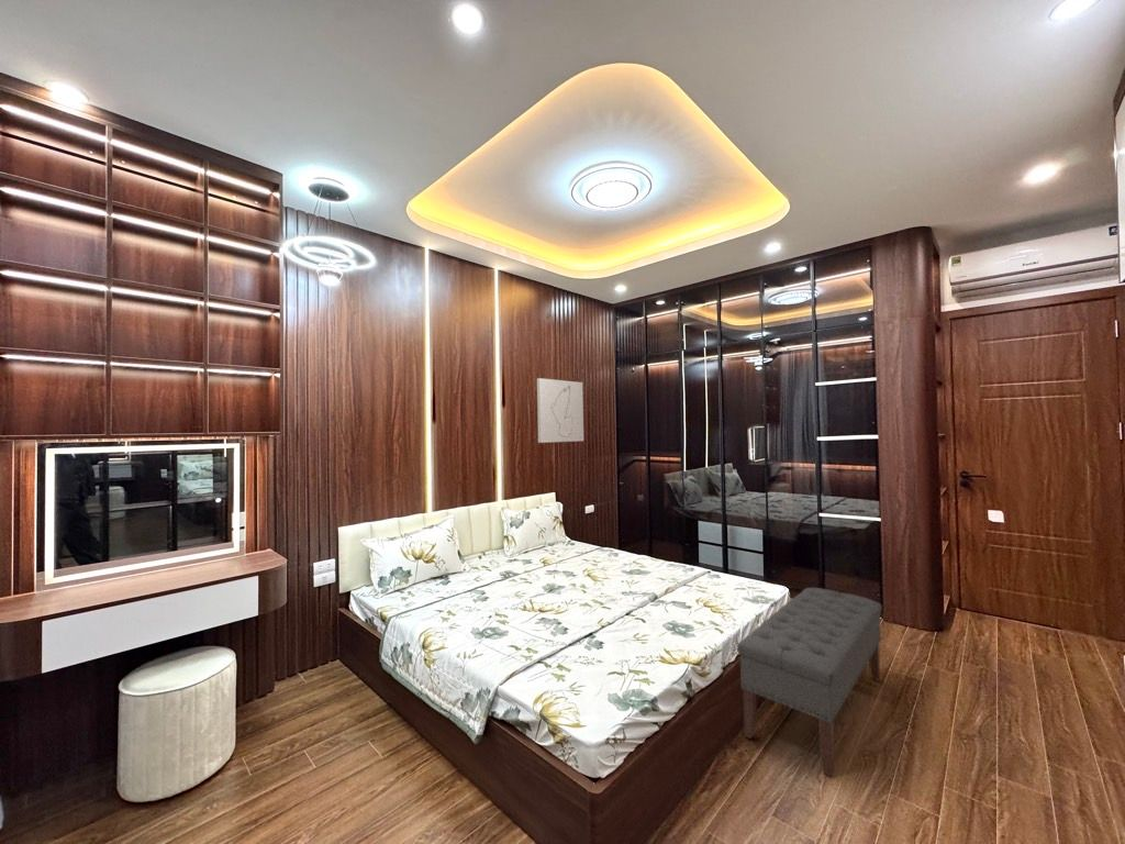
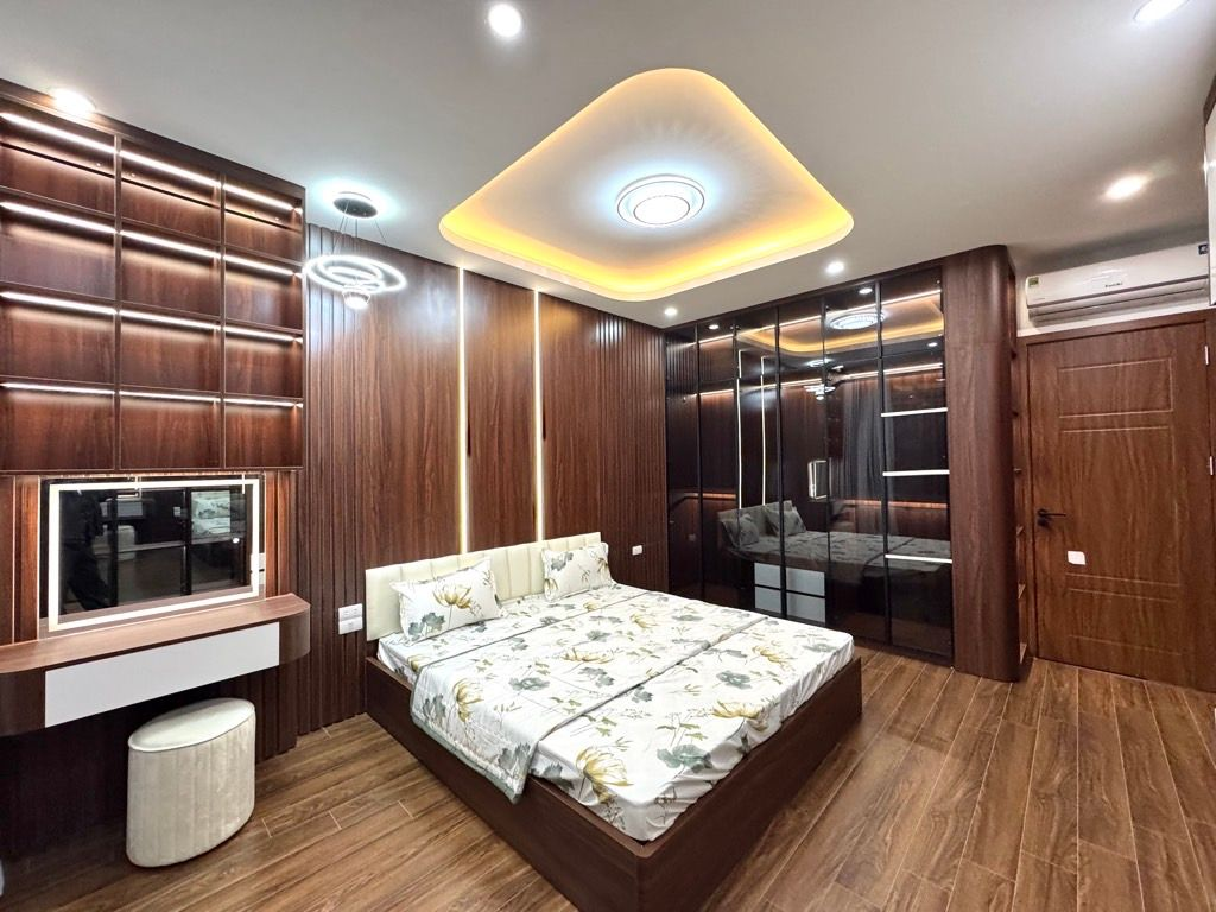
- bench [736,587,883,778]
- wall art [536,377,584,444]
